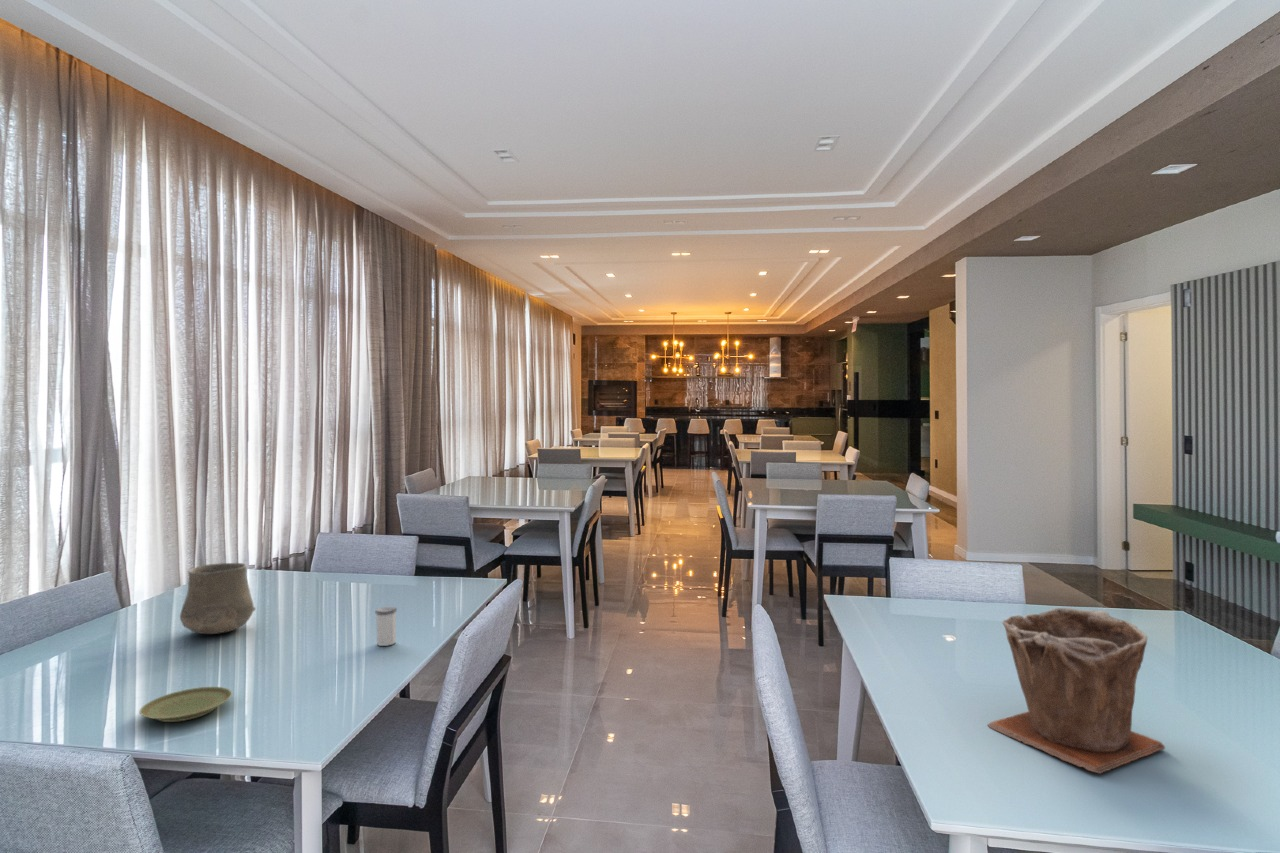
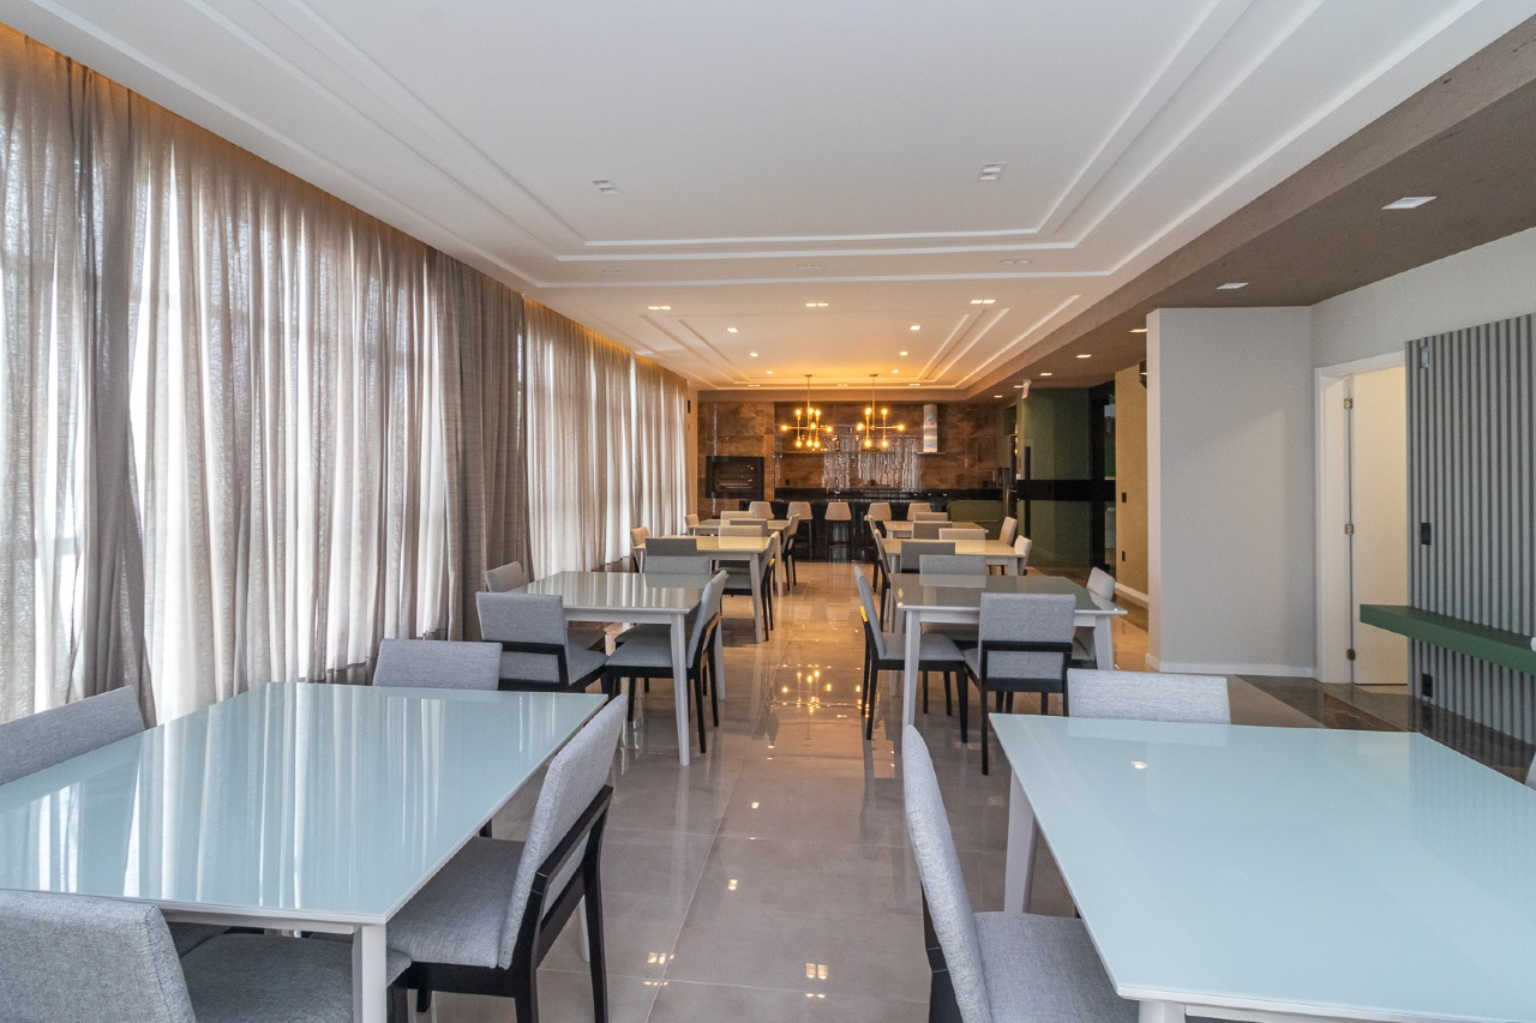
- plant pot [986,607,1166,775]
- plate [139,686,233,723]
- salt shaker [374,606,398,647]
- ceramic cup [179,562,257,635]
